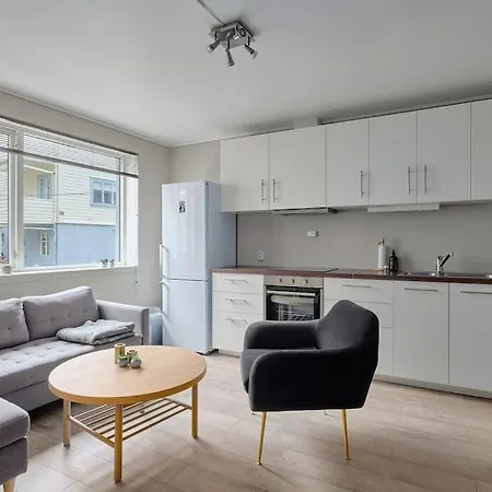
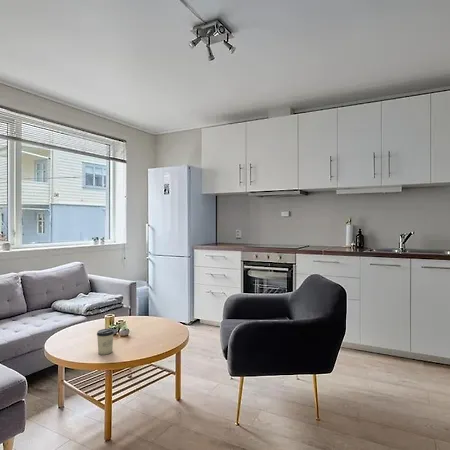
+ cup [96,328,115,356]
